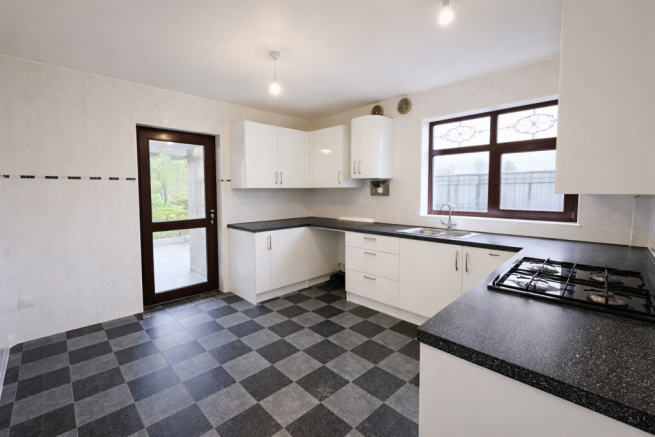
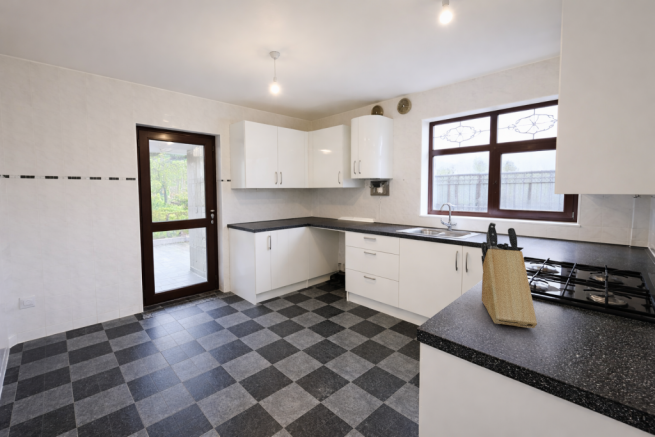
+ knife block [480,221,538,329]
